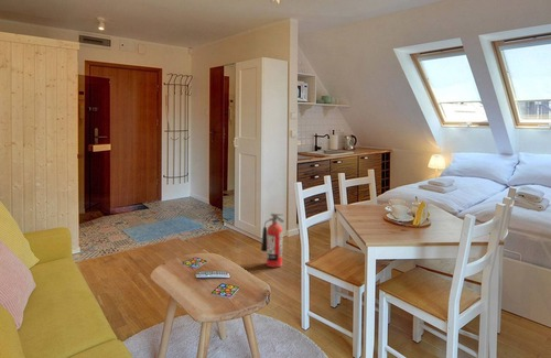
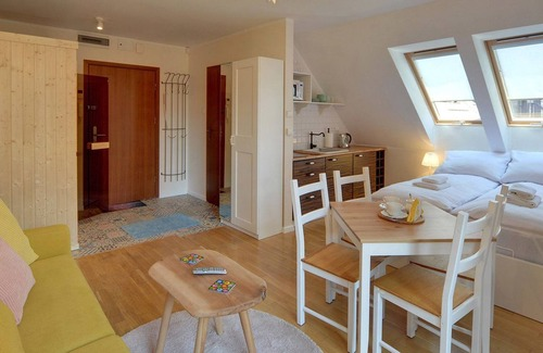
- fire extinguisher [260,213,285,268]
